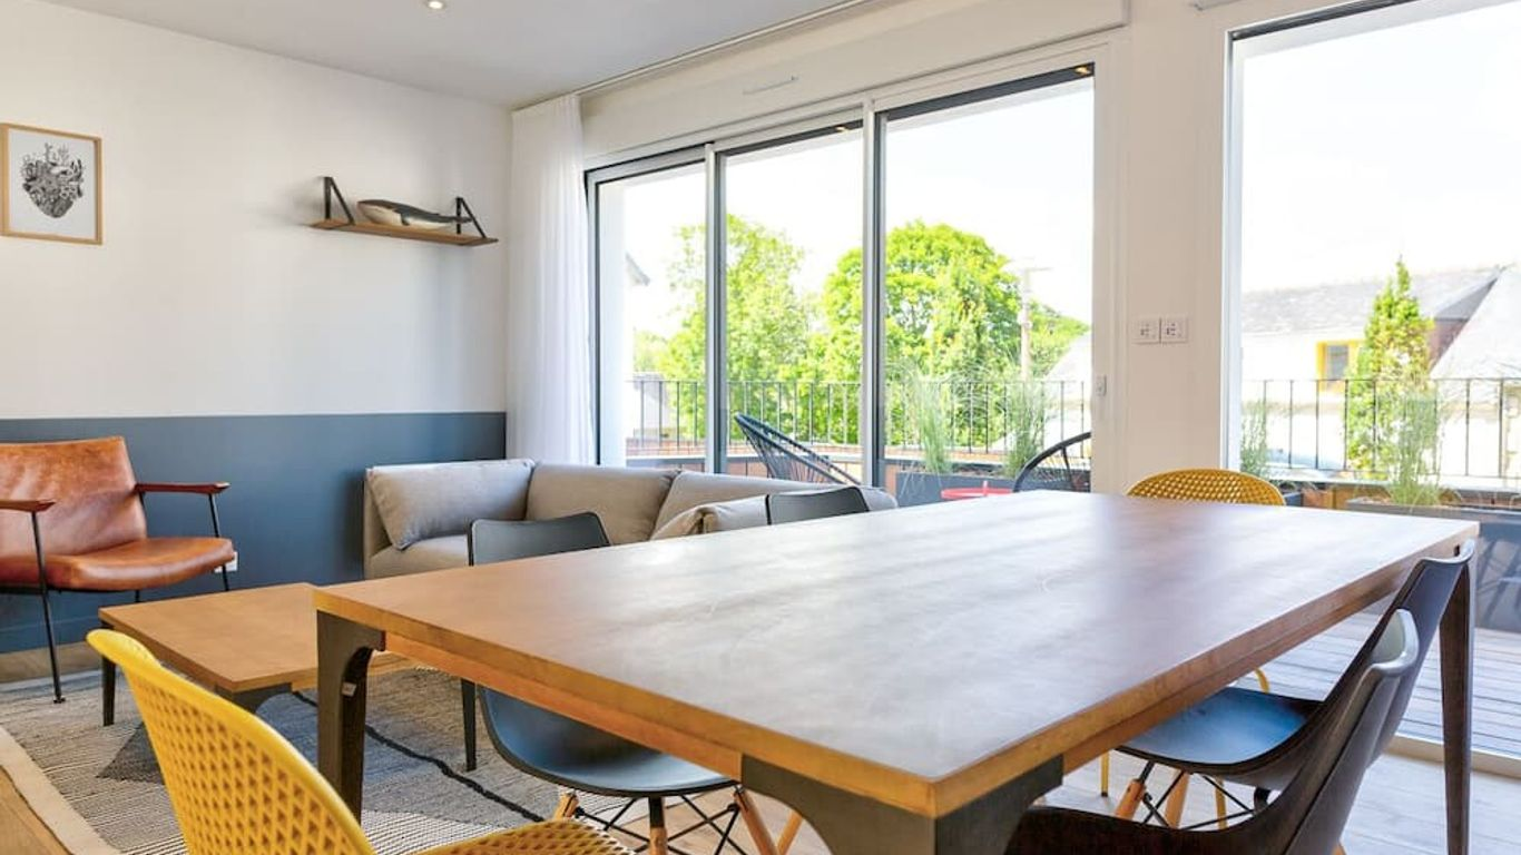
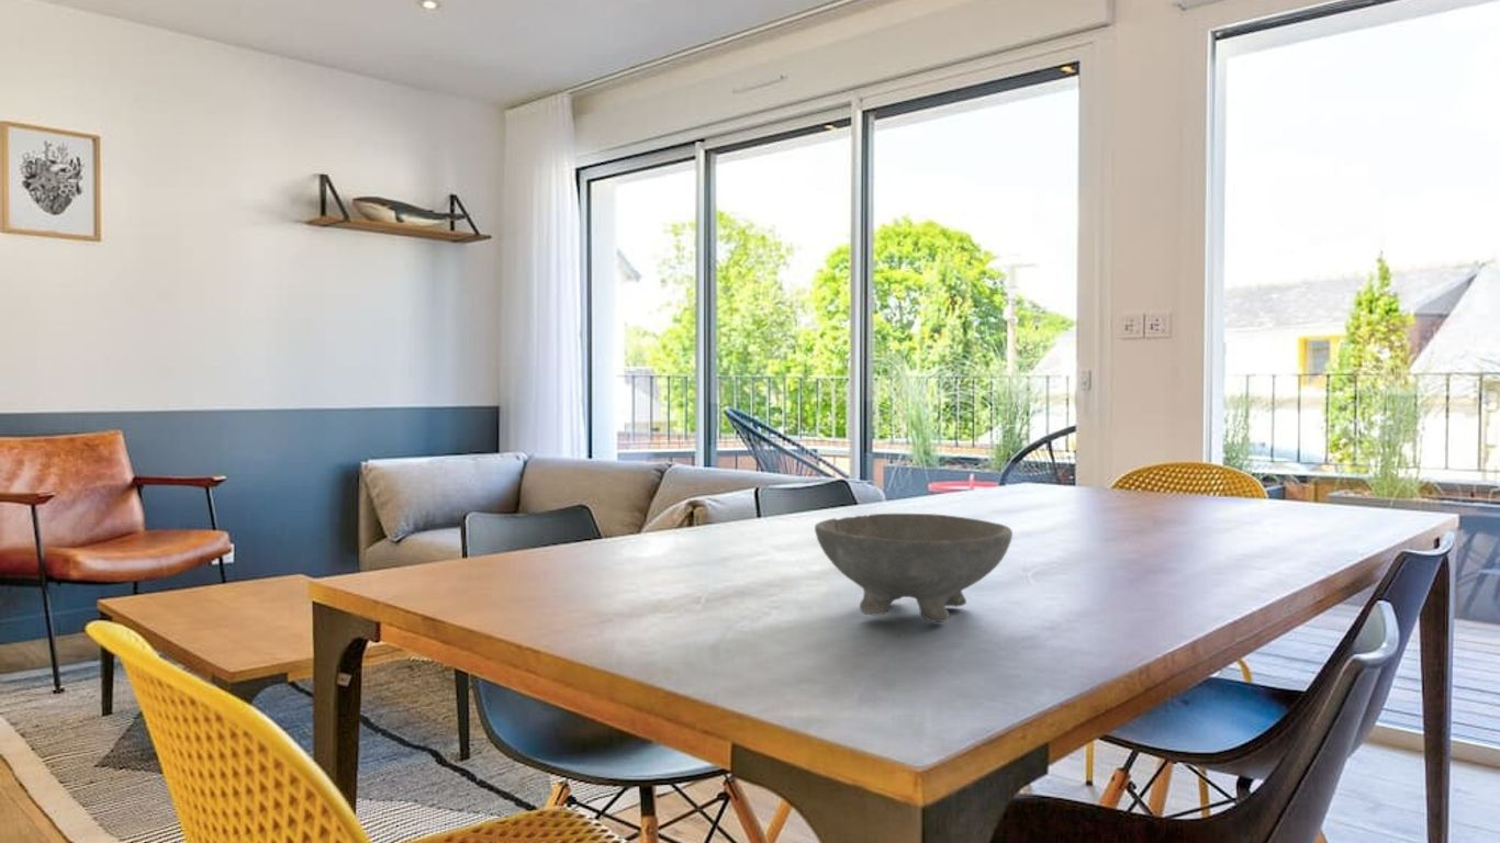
+ bowl [814,513,1014,623]
